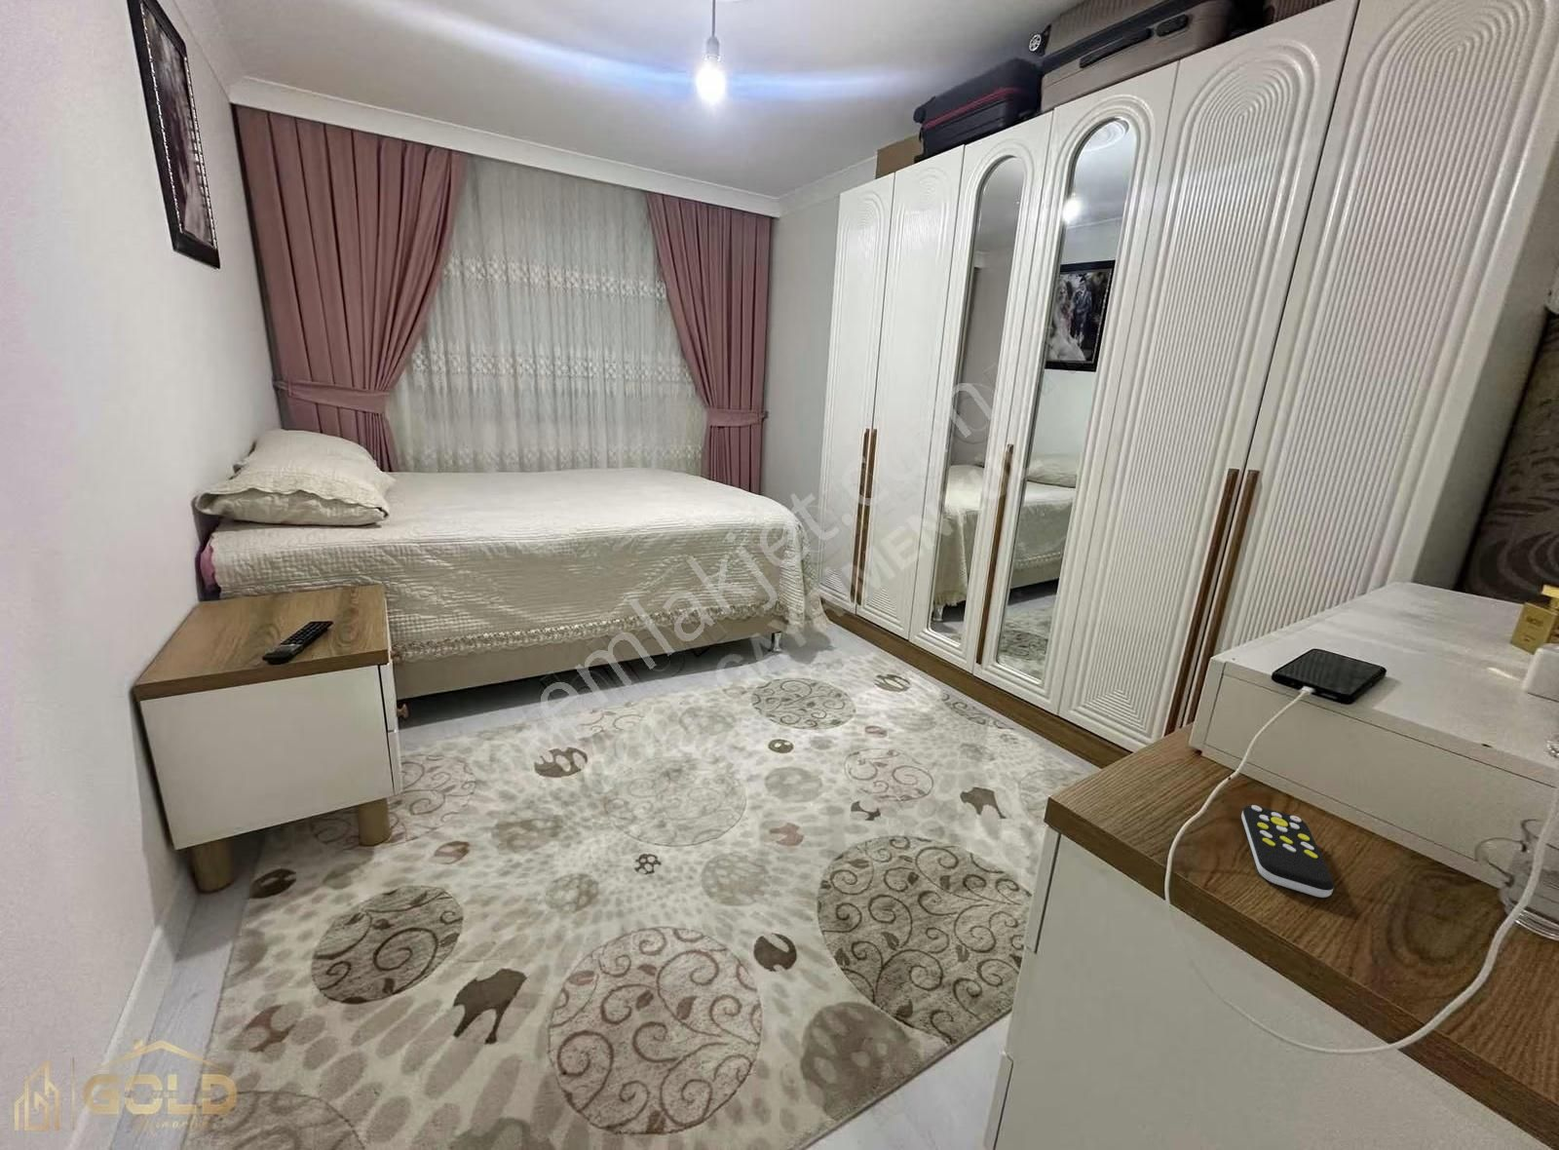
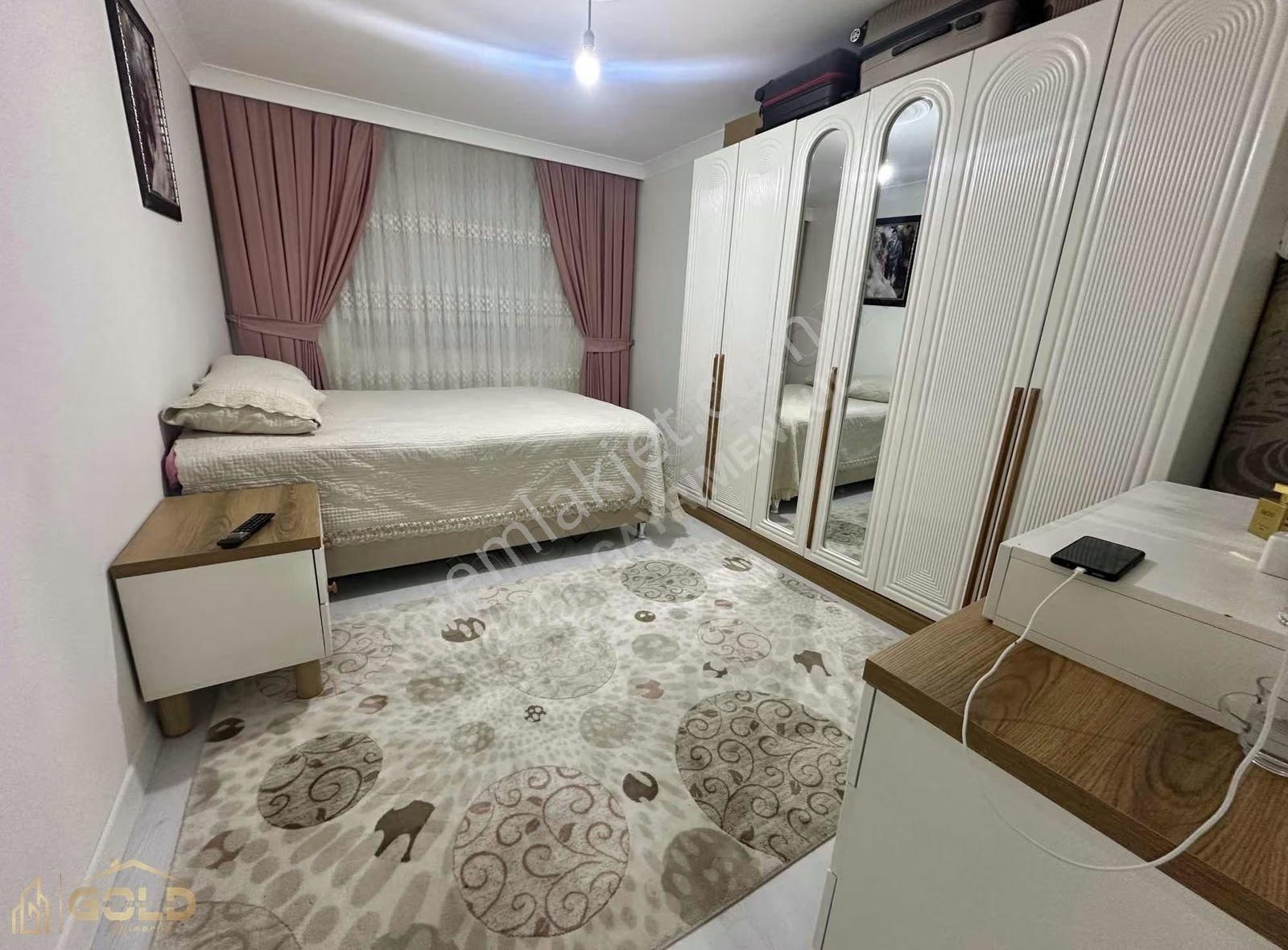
- remote control [1241,804,1335,898]
